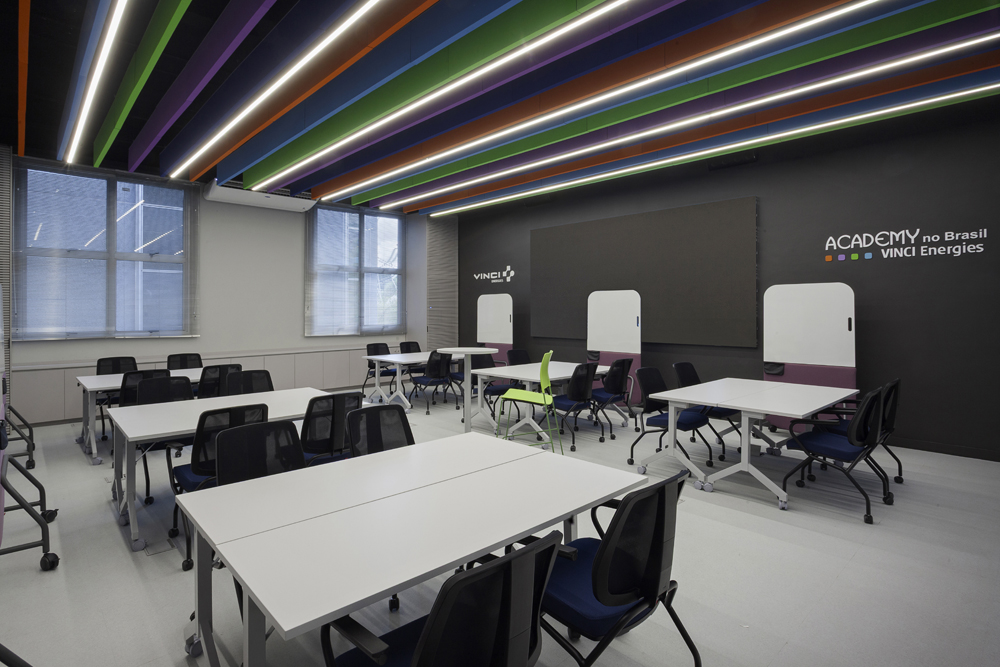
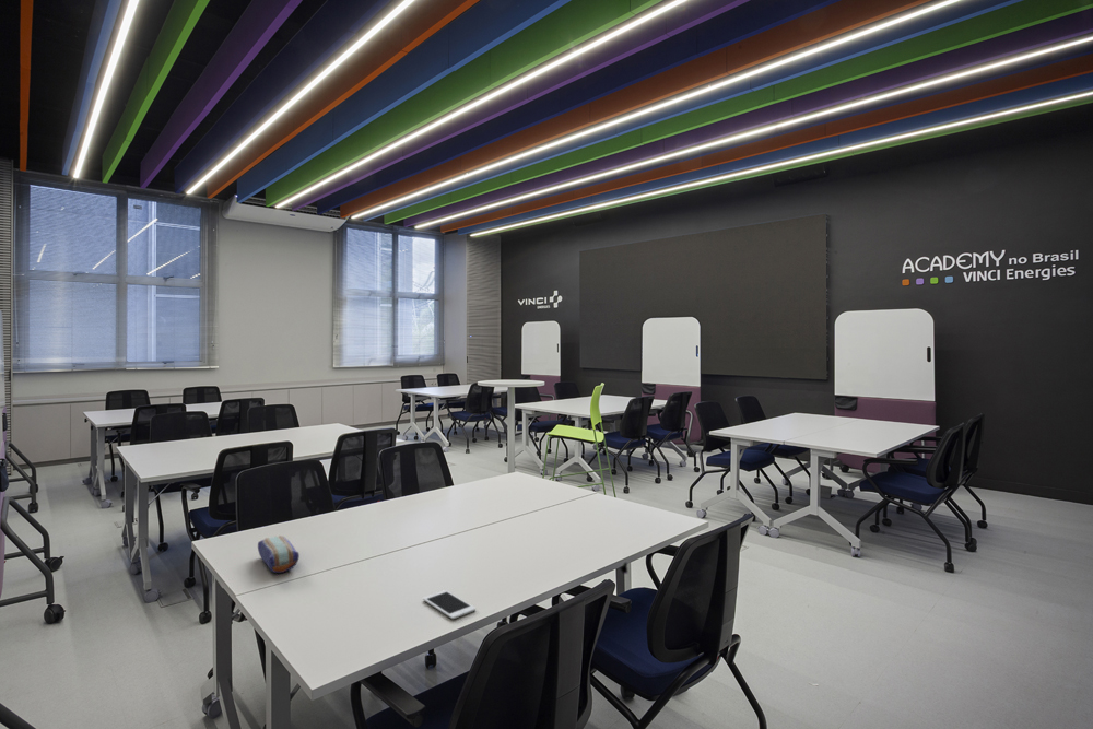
+ cell phone [422,589,477,620]
+ pencil case [257,534,301,574]
